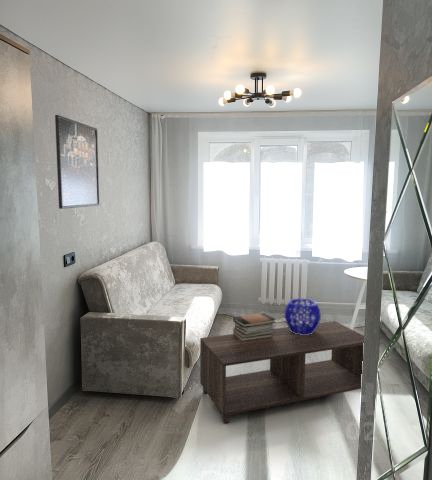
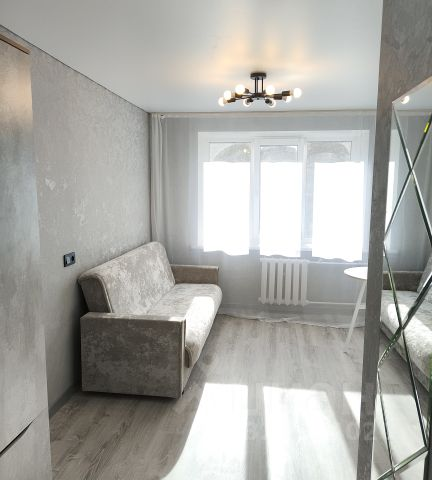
- coffee table [199,320,365,425]
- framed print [54,114,101,210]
- decorative bowl [283,298,322,335]
- book stack [232,312,277,341]
